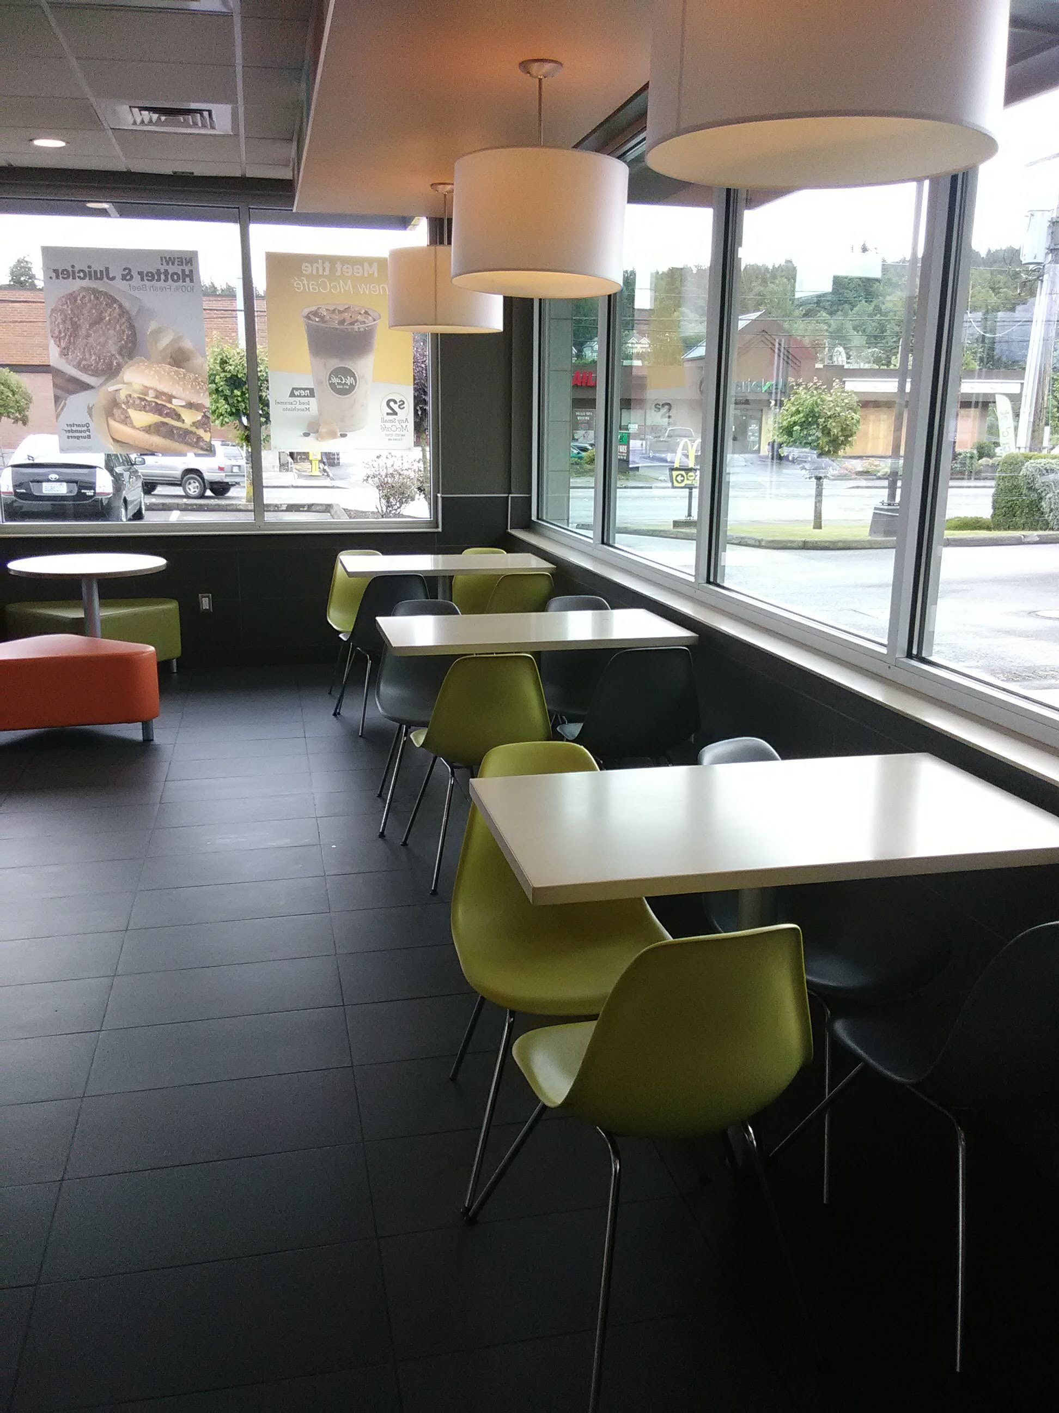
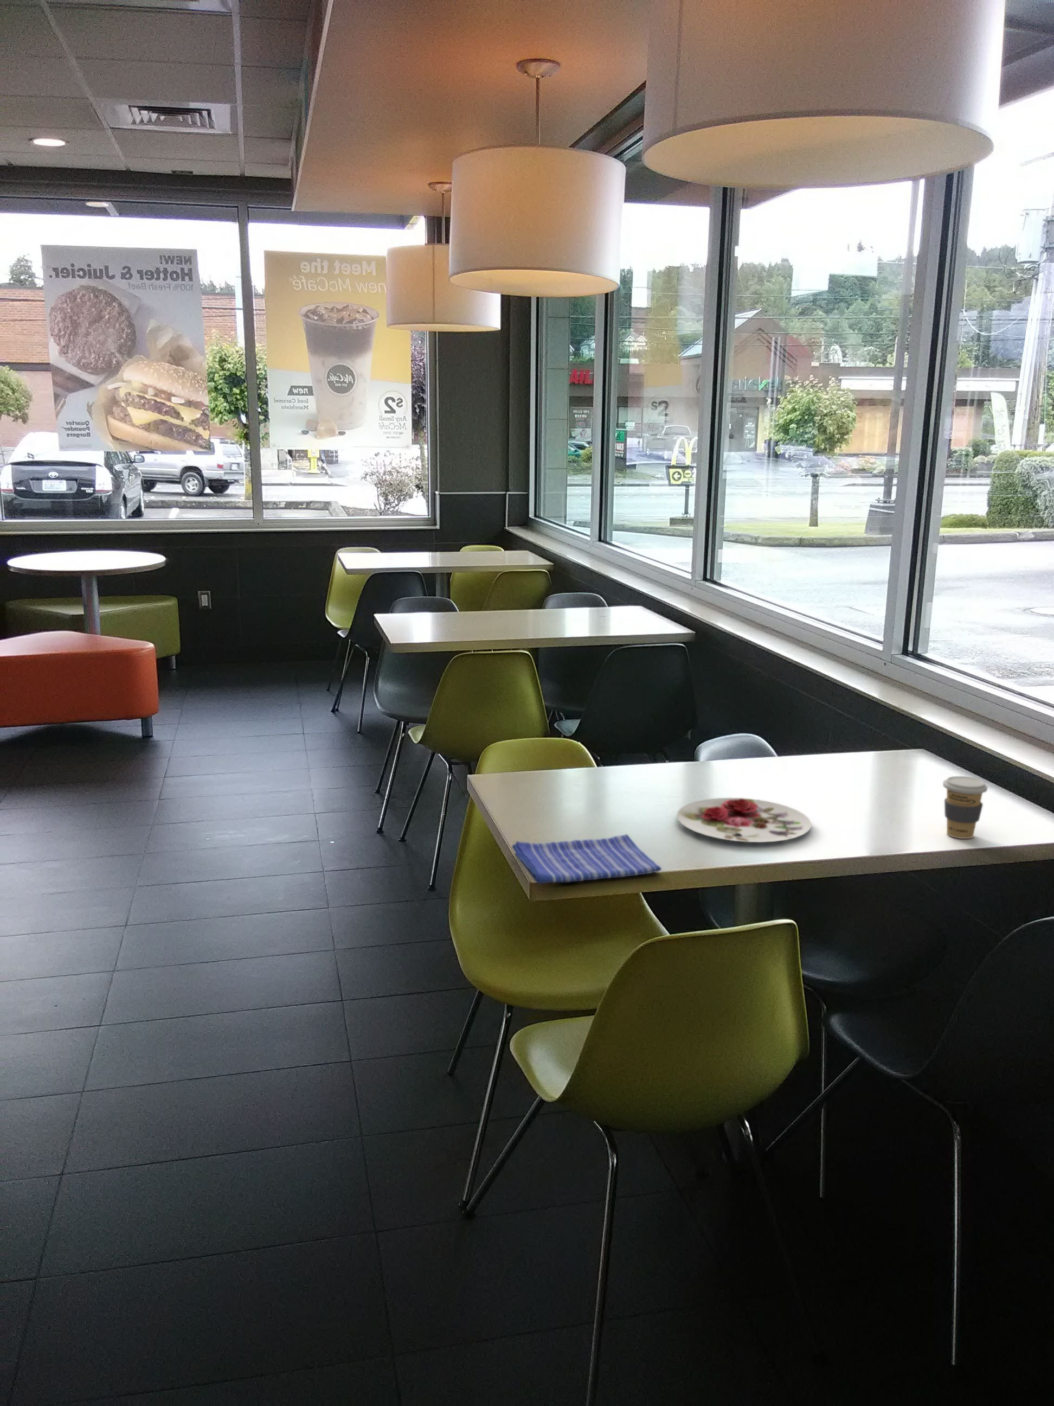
+ dish towel [512,834,662,885]
+ plate [676,797,812,842]
+ coffee cup [942,776,989,839]
